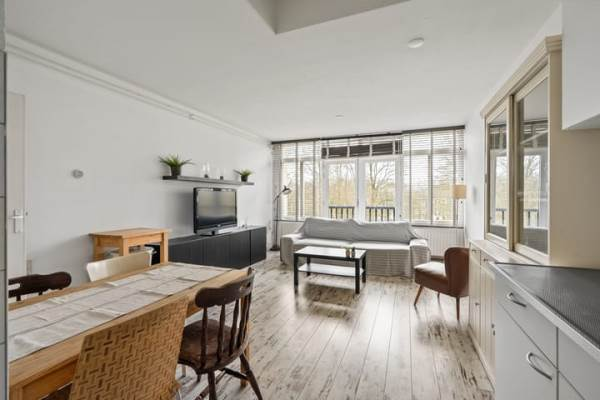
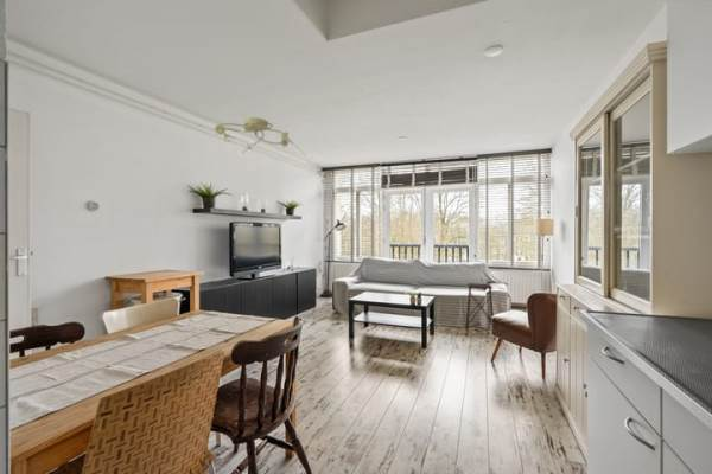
+ side table [464,282,496,340]
+ ceiling light fixture [214,116,304,155]
